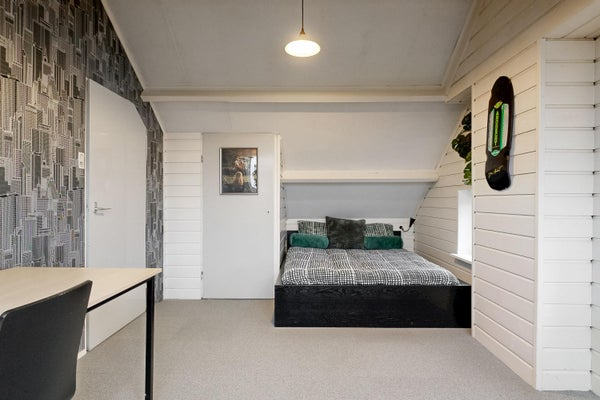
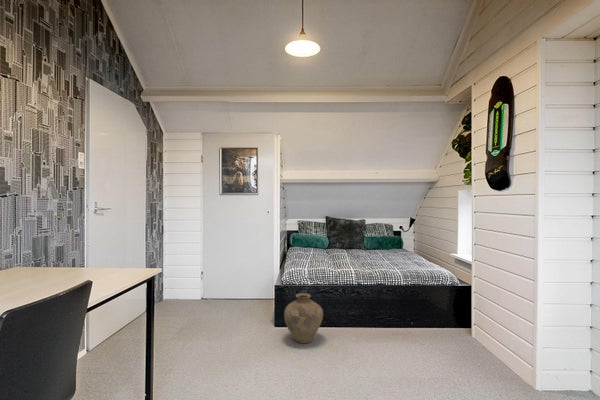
+ vase [283,292,324,344]
